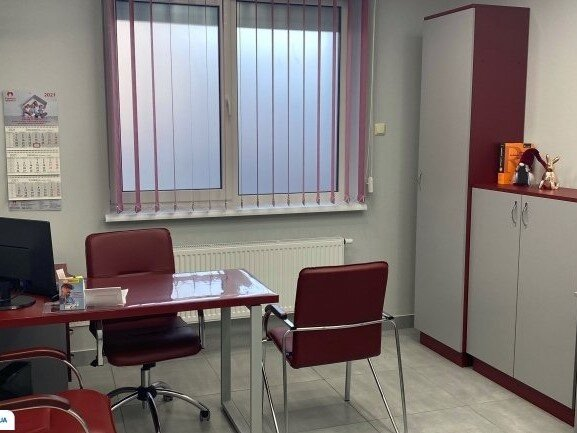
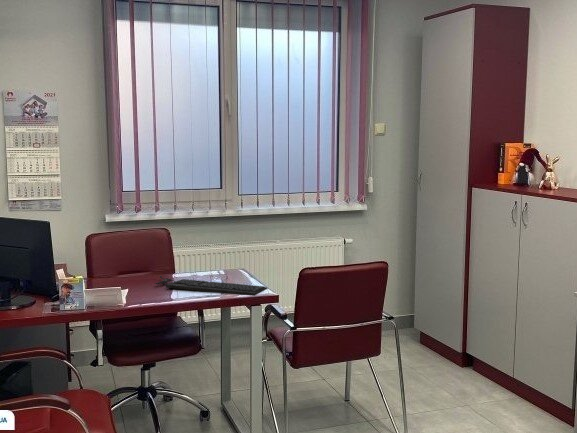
+ keyboard [154,275,268,297]
